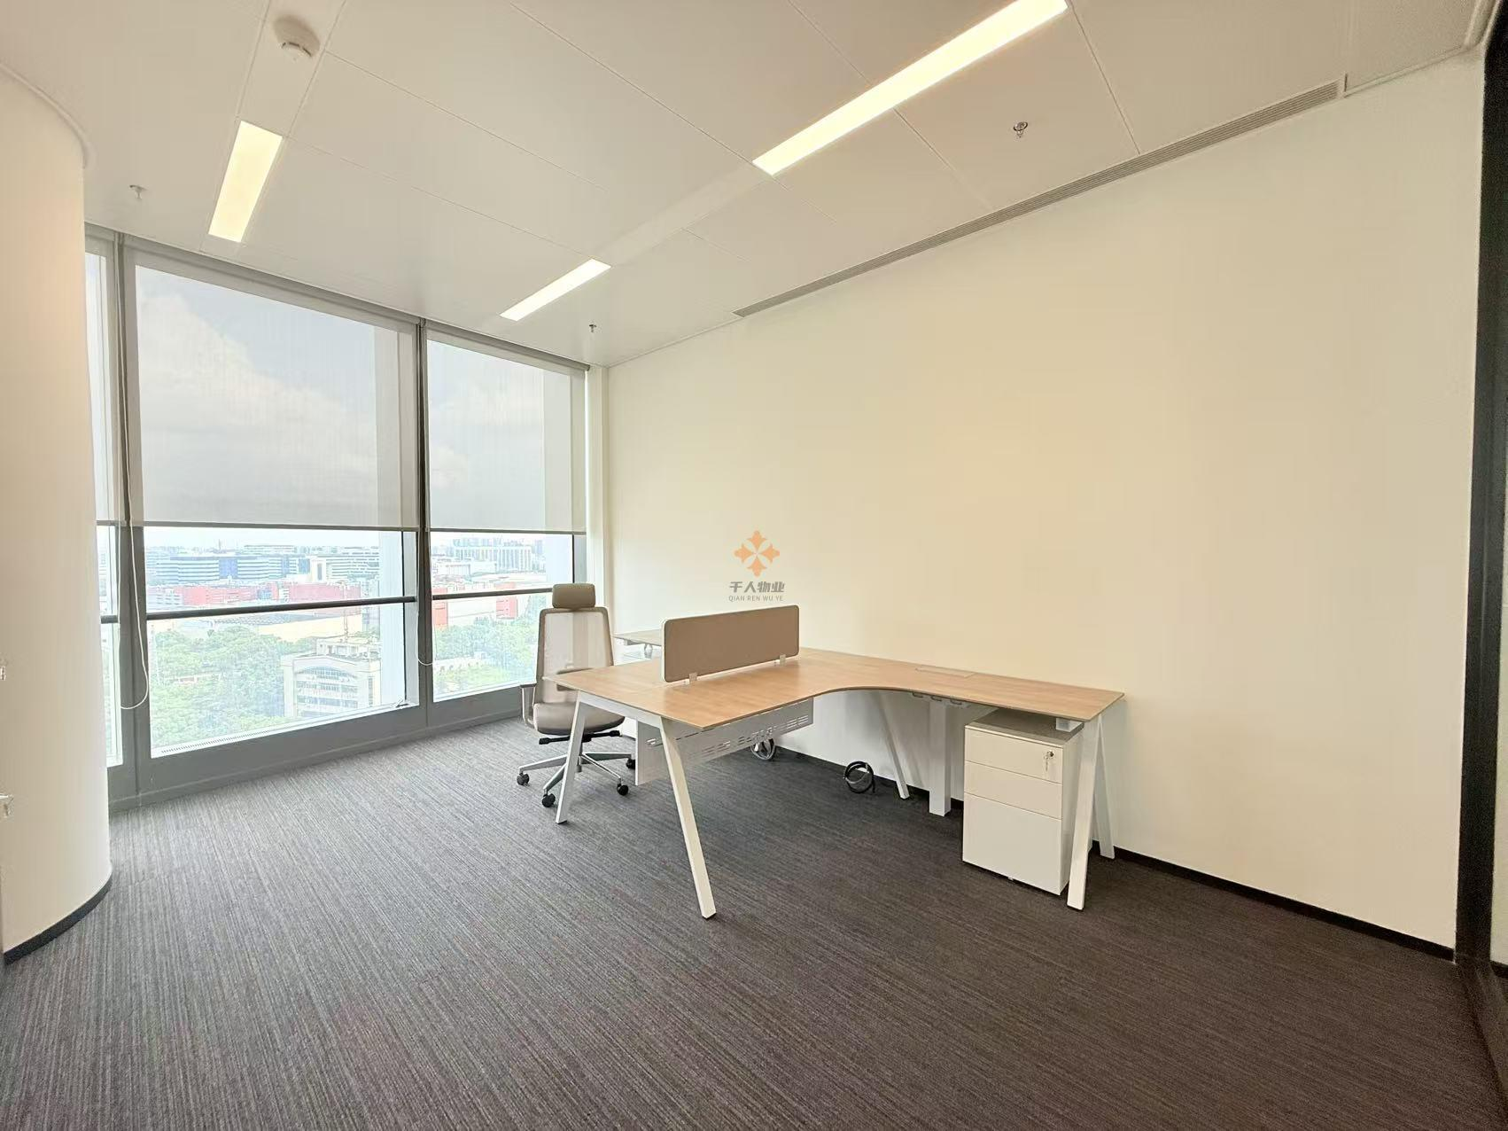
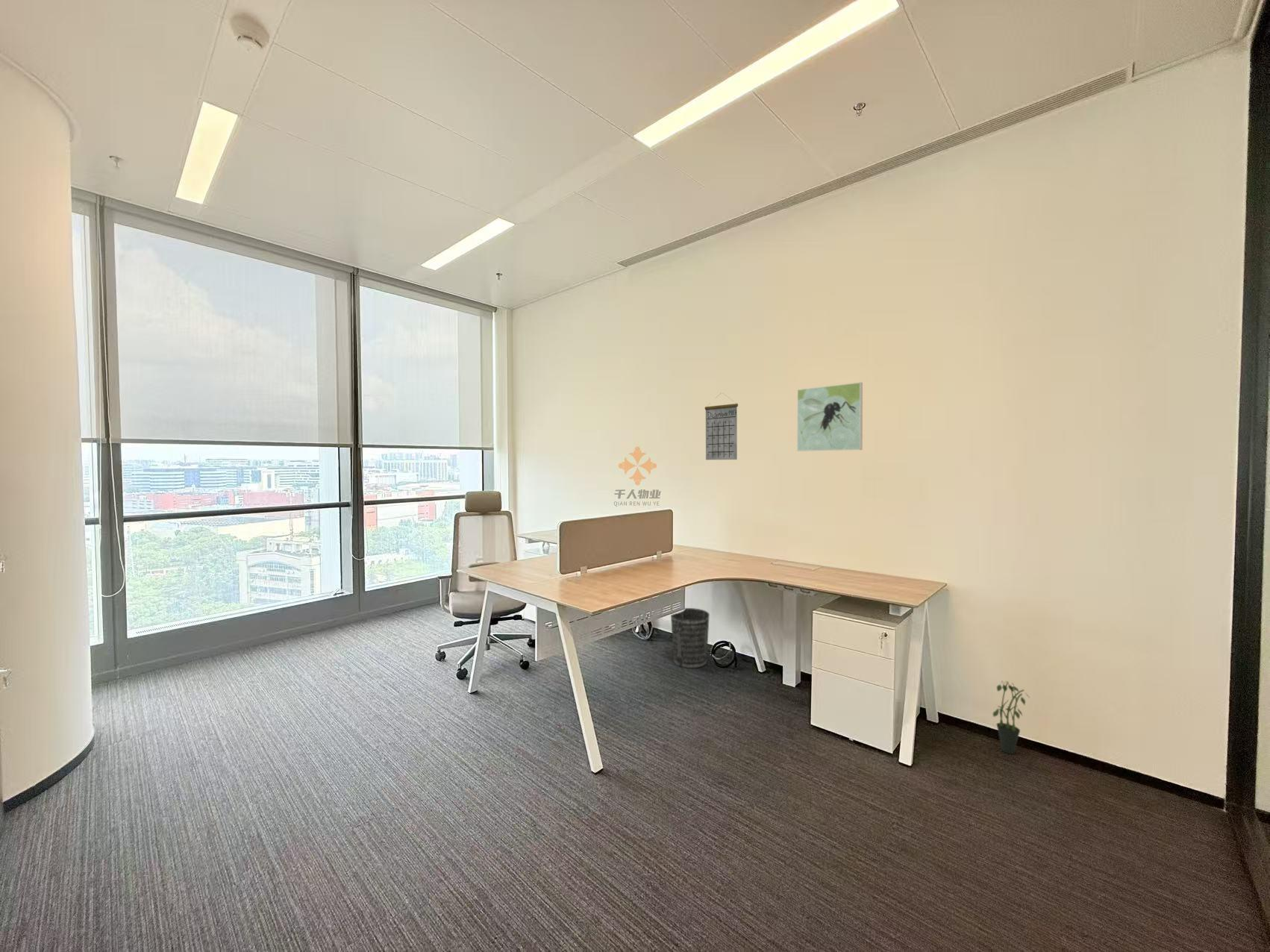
+ calendar [704,393,739,460]
+ wastebasket [670,607,710,669]
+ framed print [796,381,863,452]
+ potted plant [992,680,1030,754]
